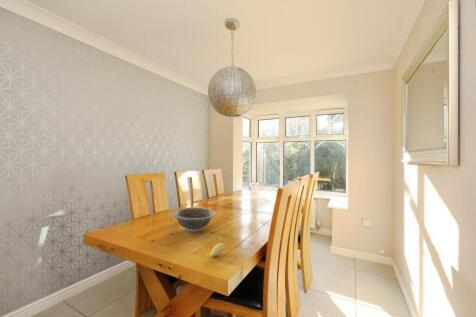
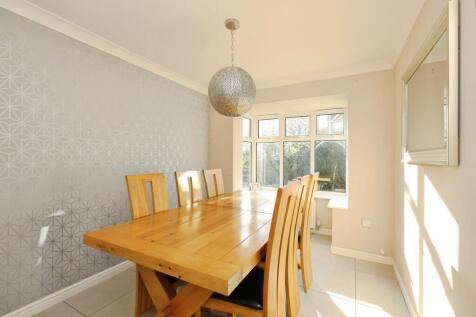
- decorative bowl [172,207,217,233]
- banana [209,236,230,258]
